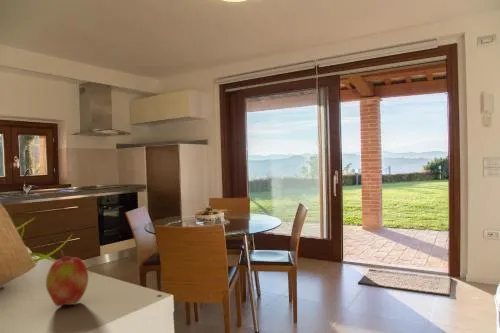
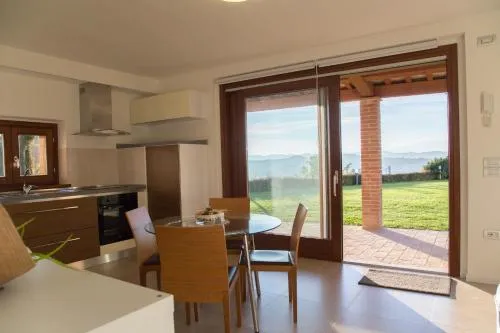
- apple [45,249,89,307]
